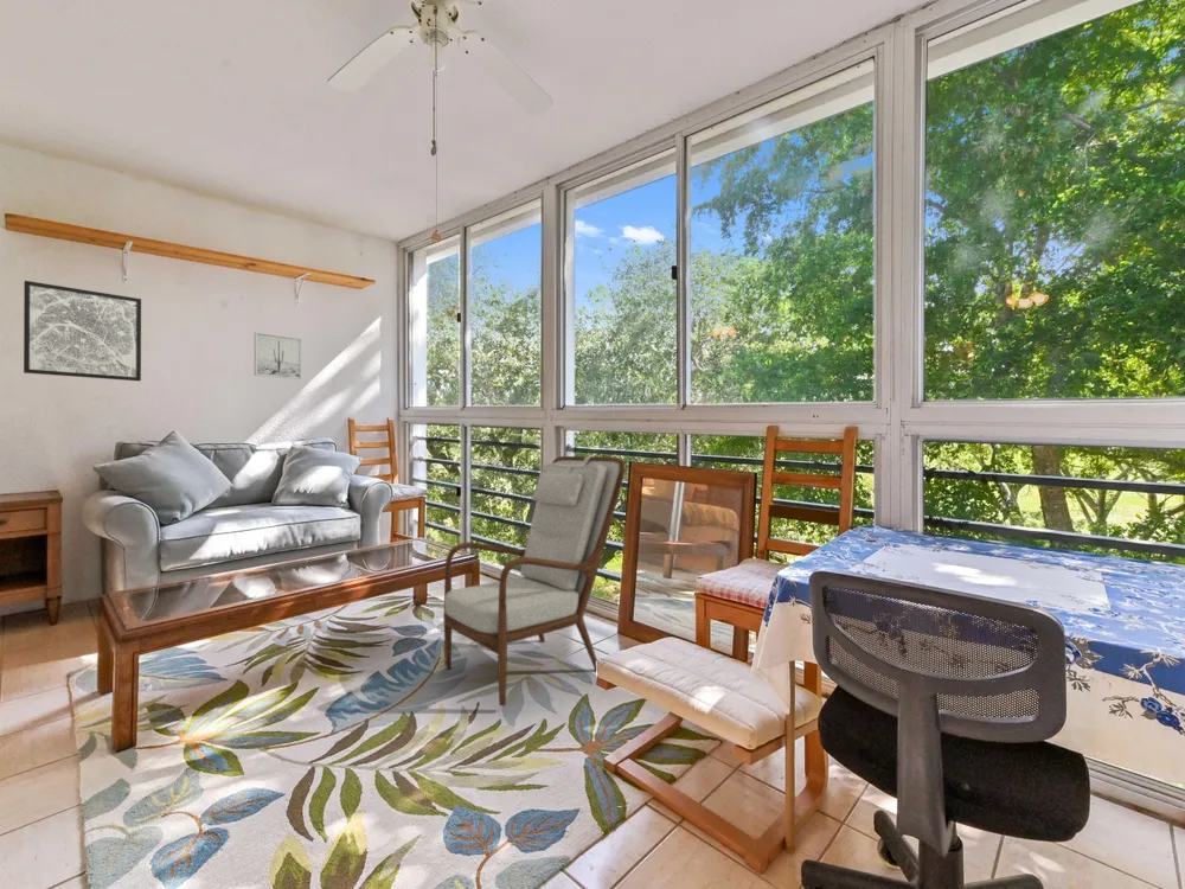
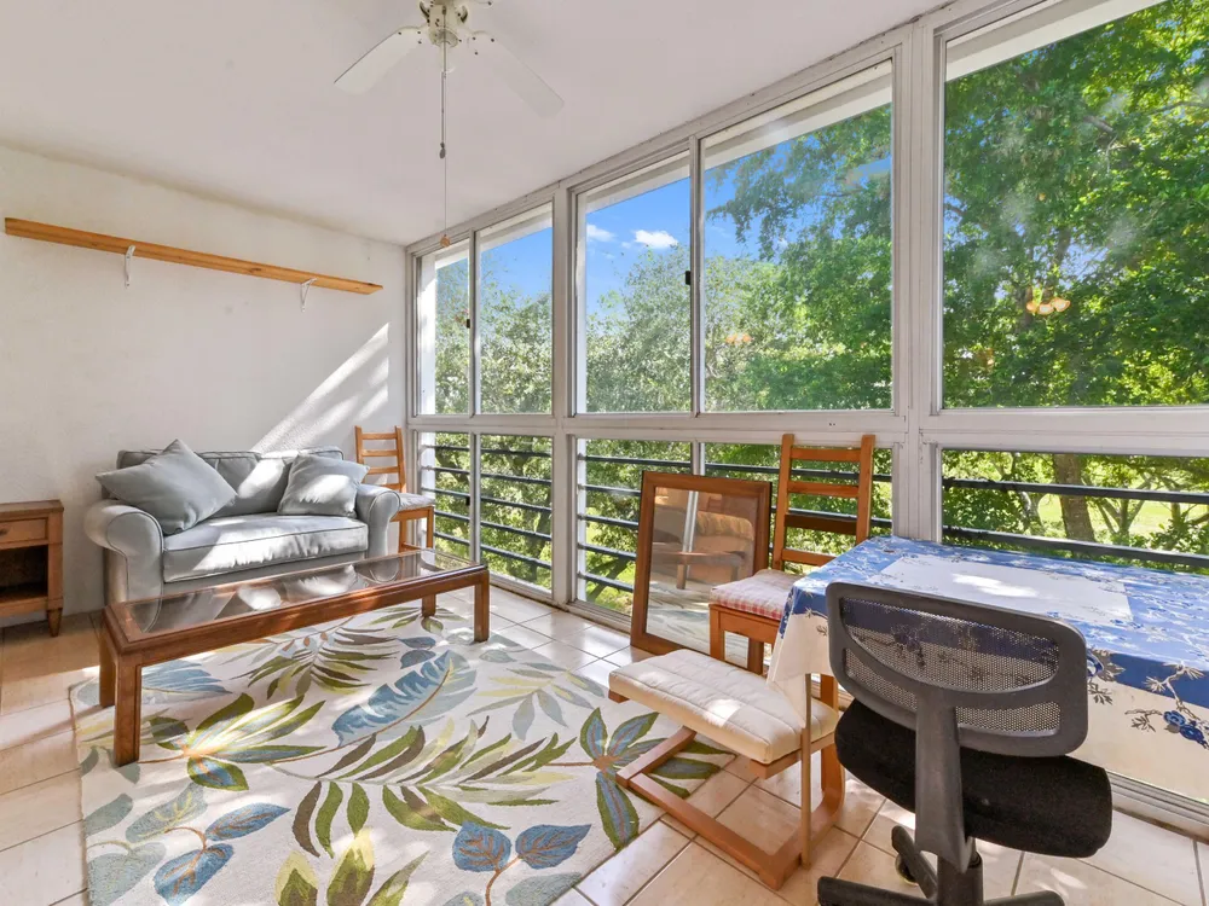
- armchair [442,455,626,708]
- wall art [252,331,302,380]
- wall art [23,280,142,382]
